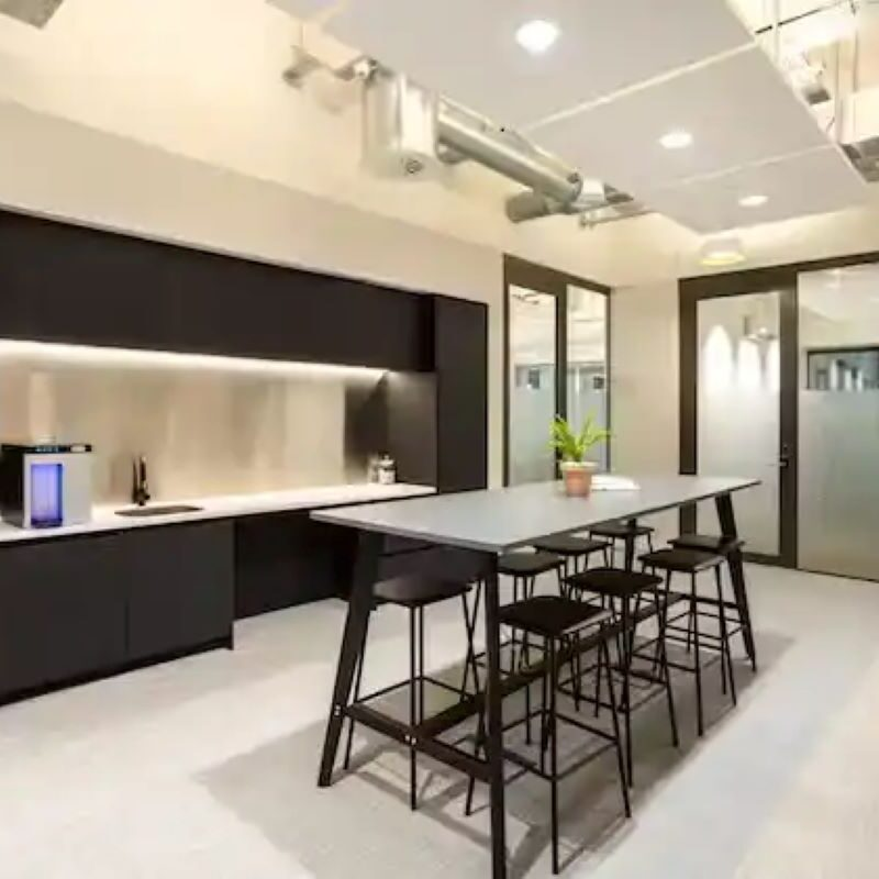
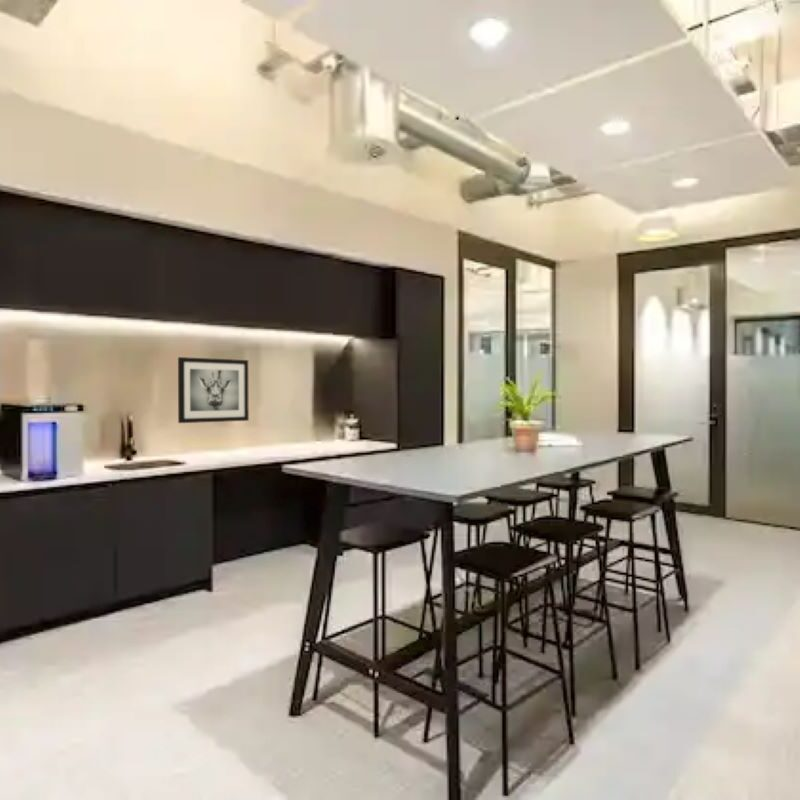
+ wall art [177,356,250,424]
